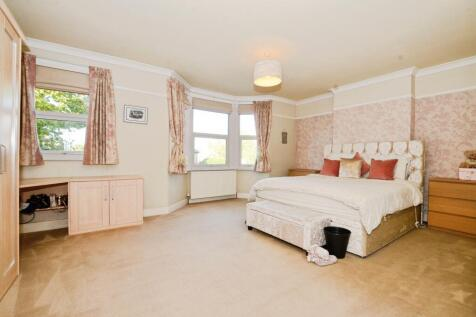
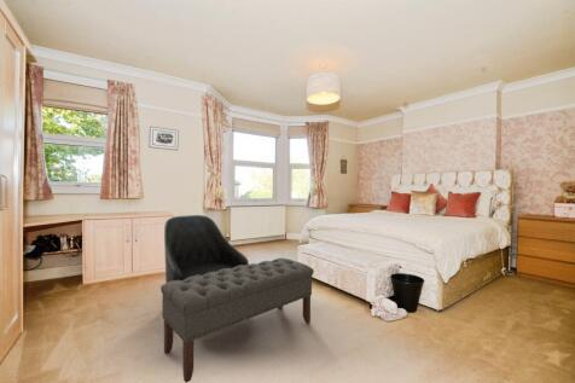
+ bench [159,257,315,383]
+ armchair [163,214,250,284]
